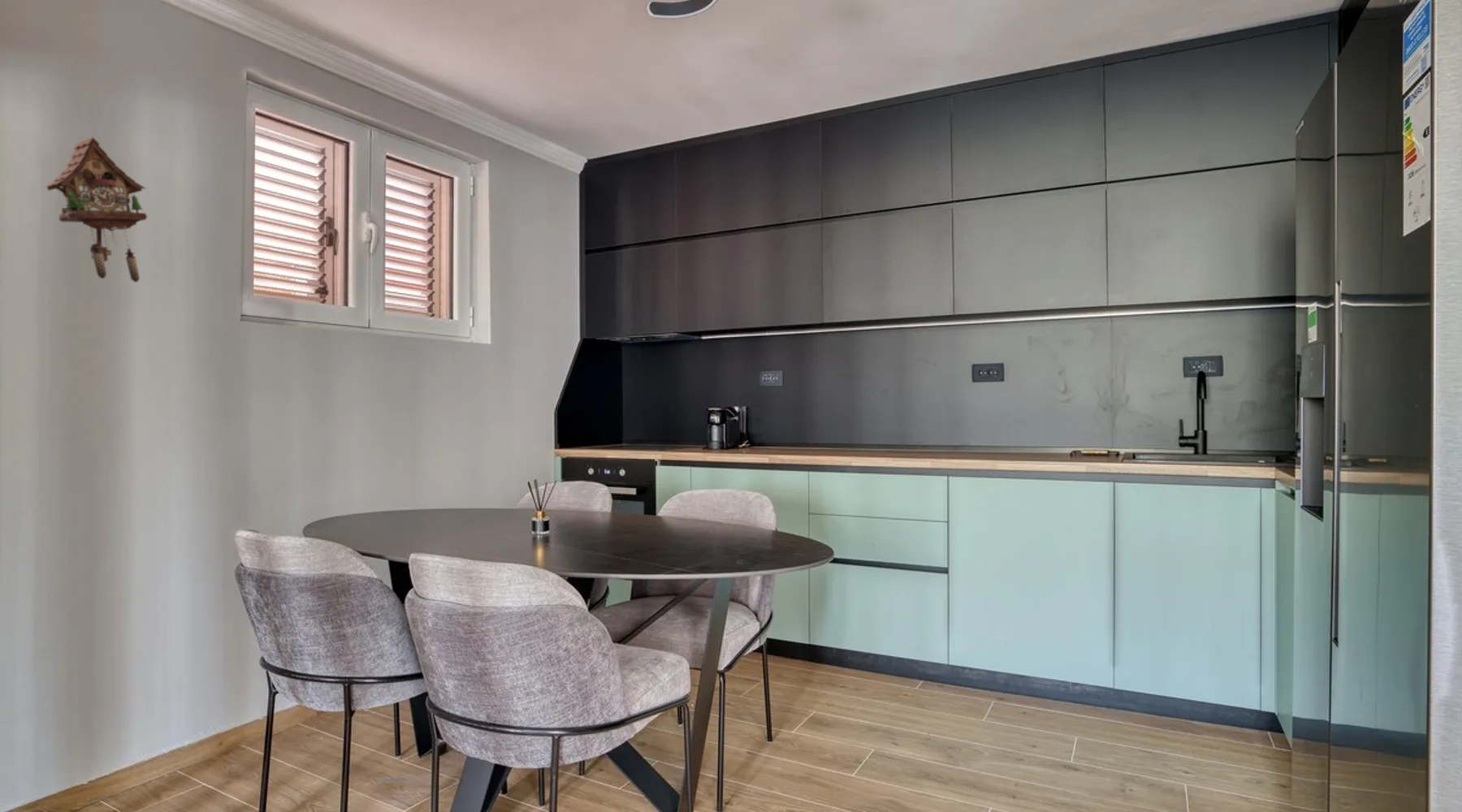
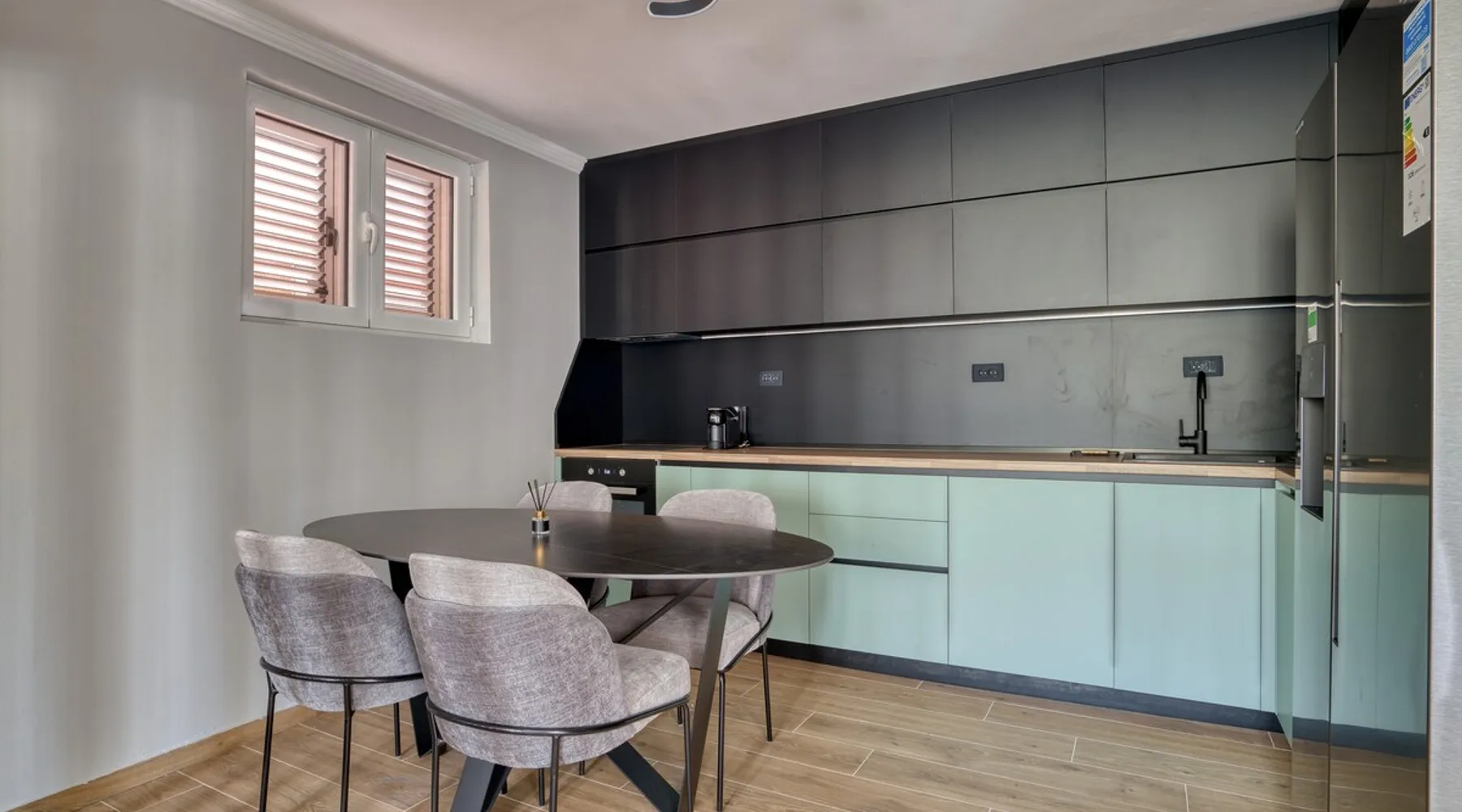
- cuckoo clock [41,136,148,283]
